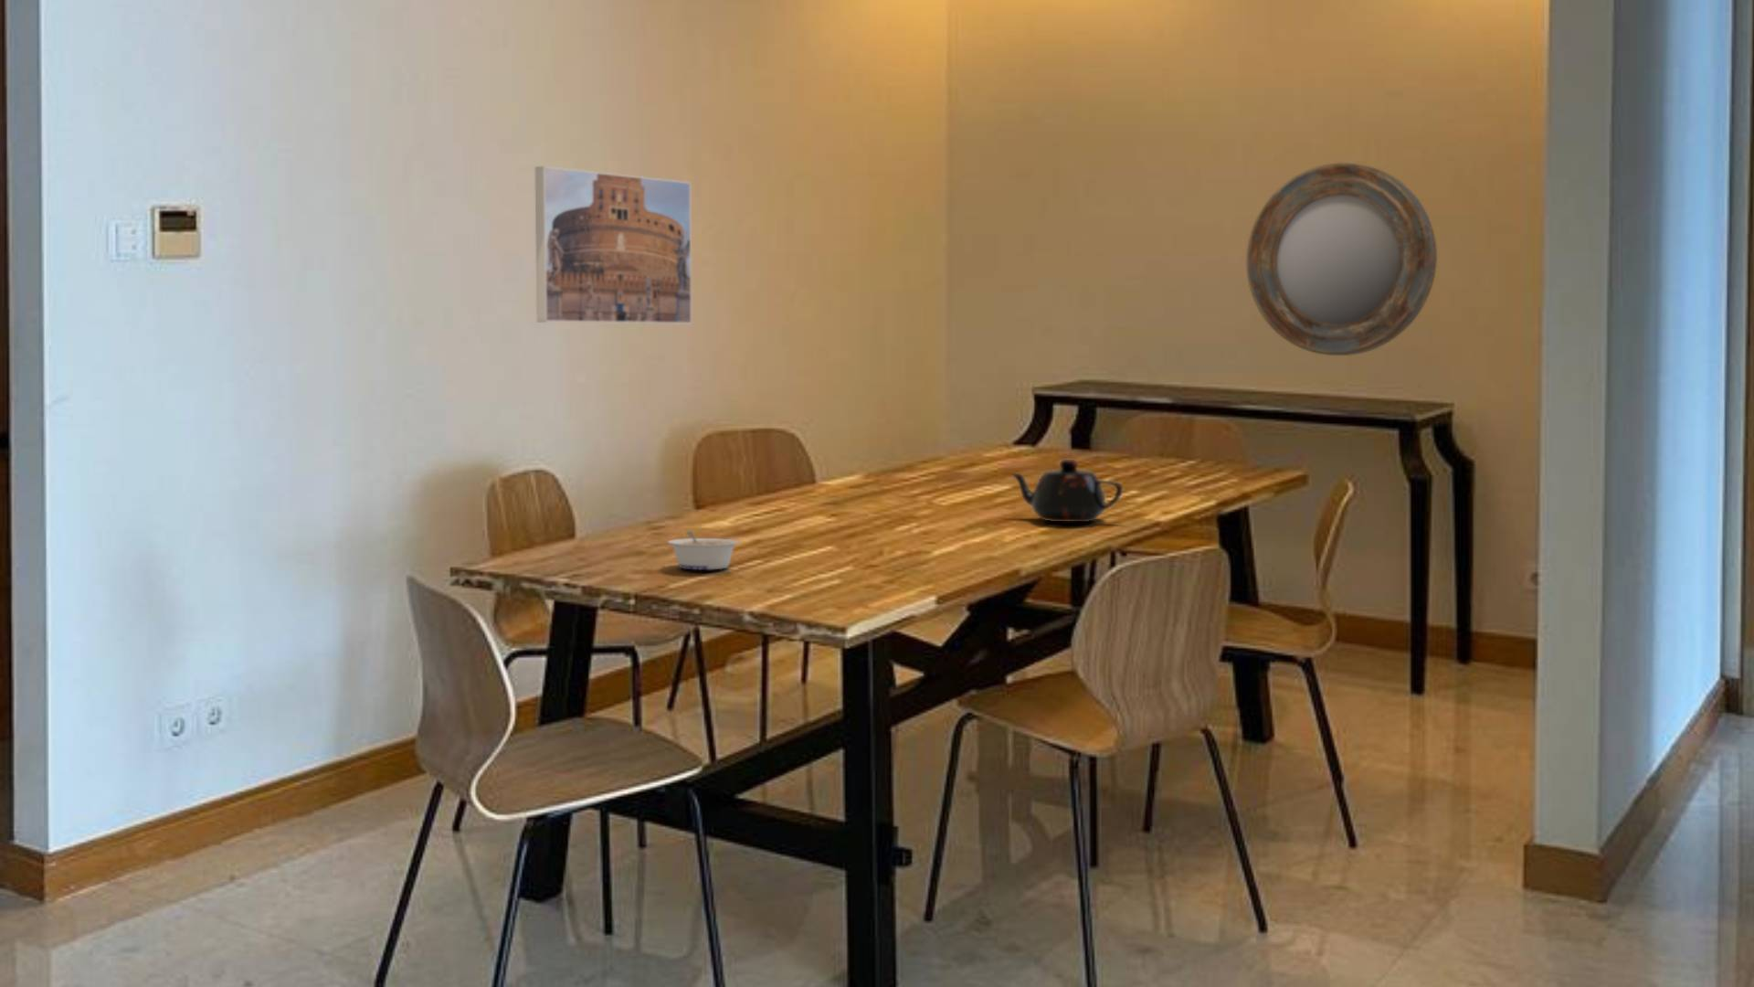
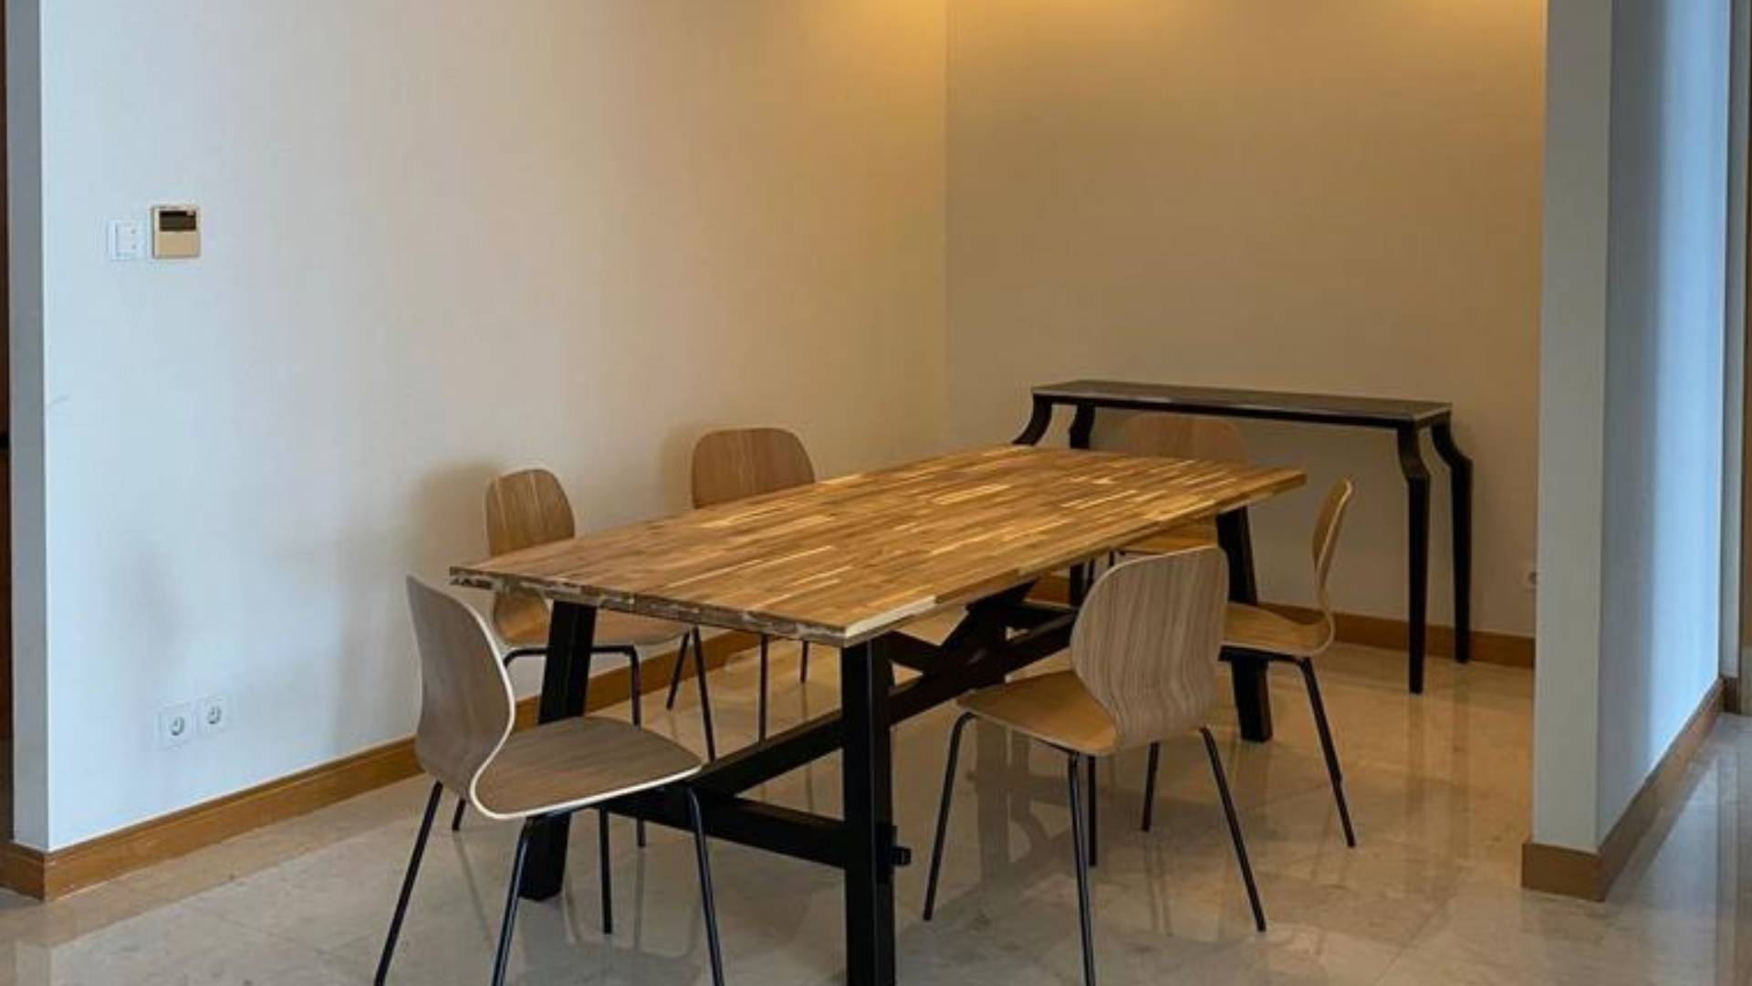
- legume [667,530,740,570]
- home mirror [1246,163,1438,357]
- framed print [535,165,693,324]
- teapot [1008,459,1124,523]
